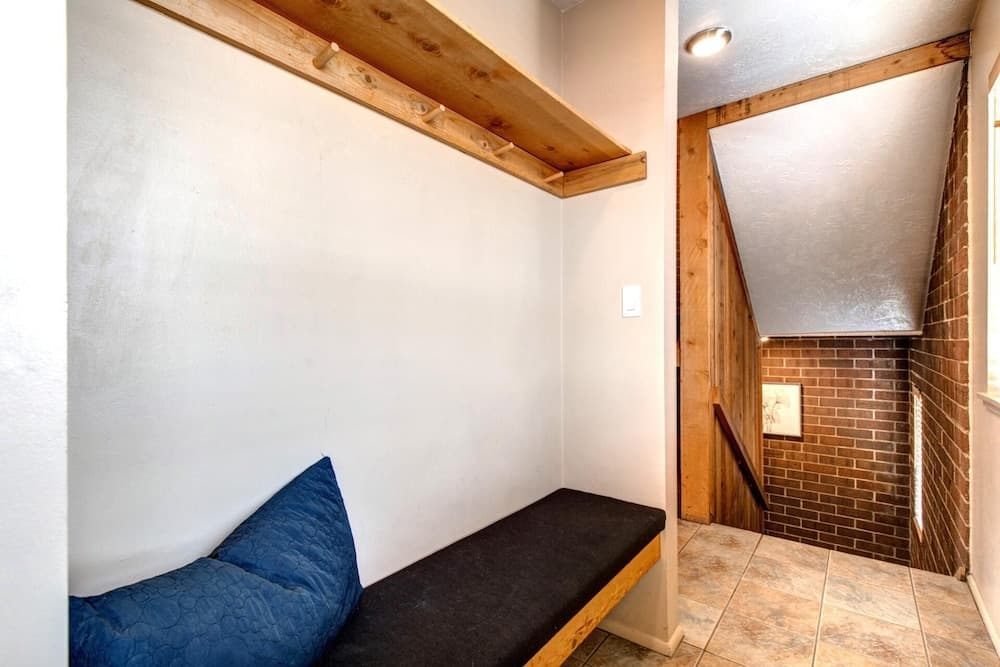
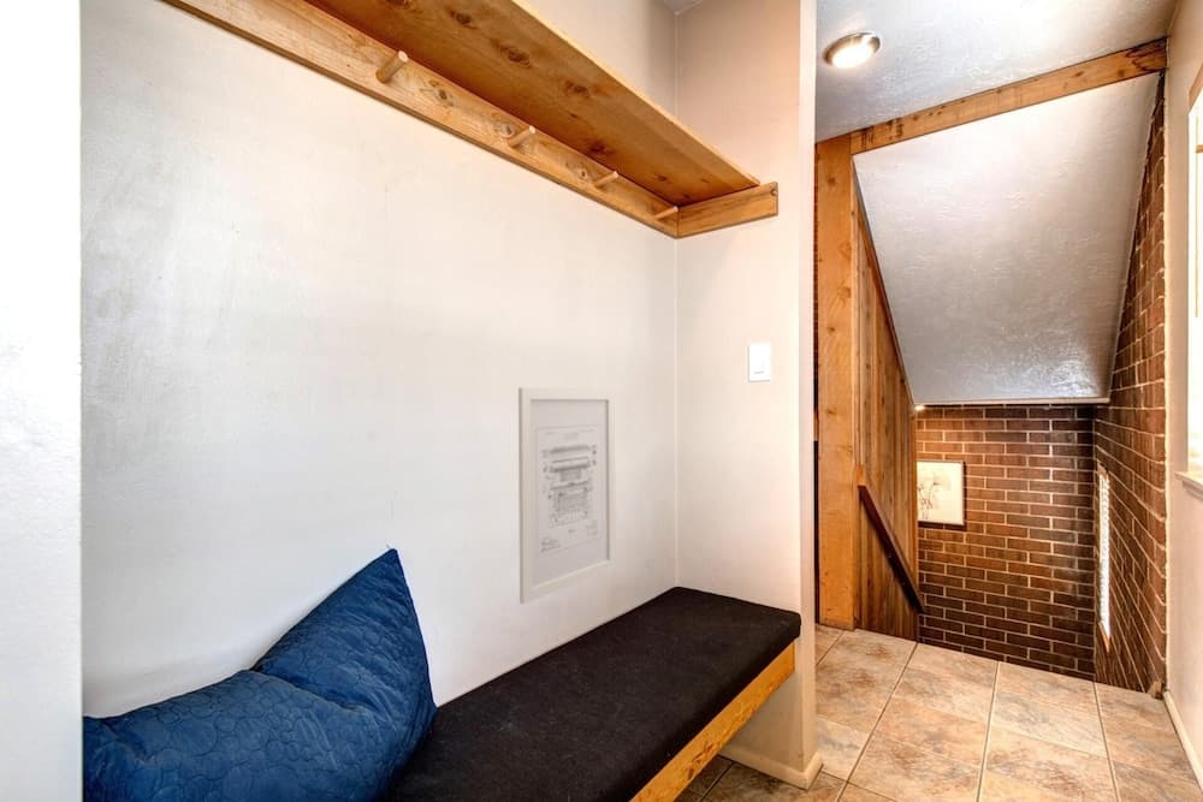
+ wall art [517,387,617,605]
